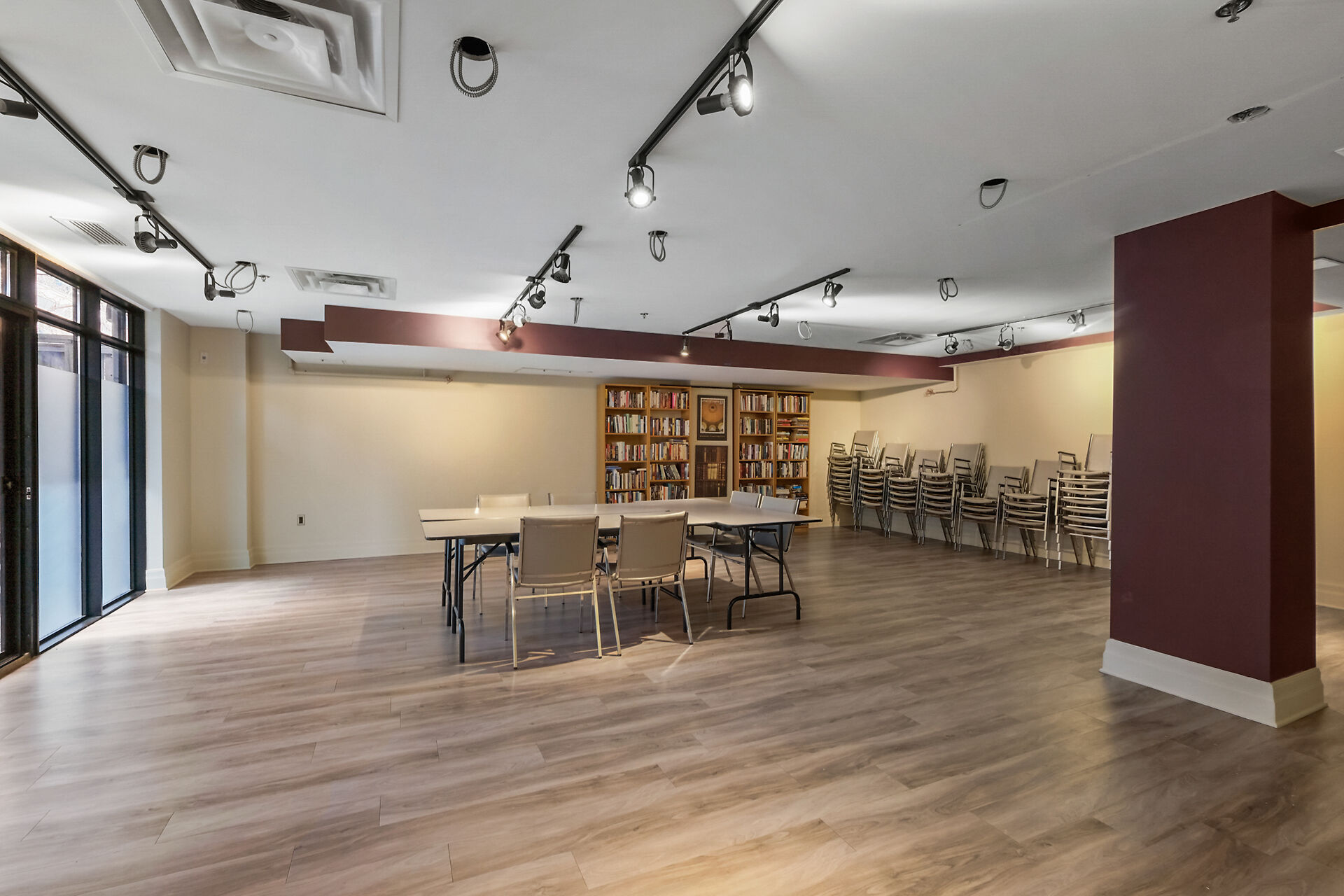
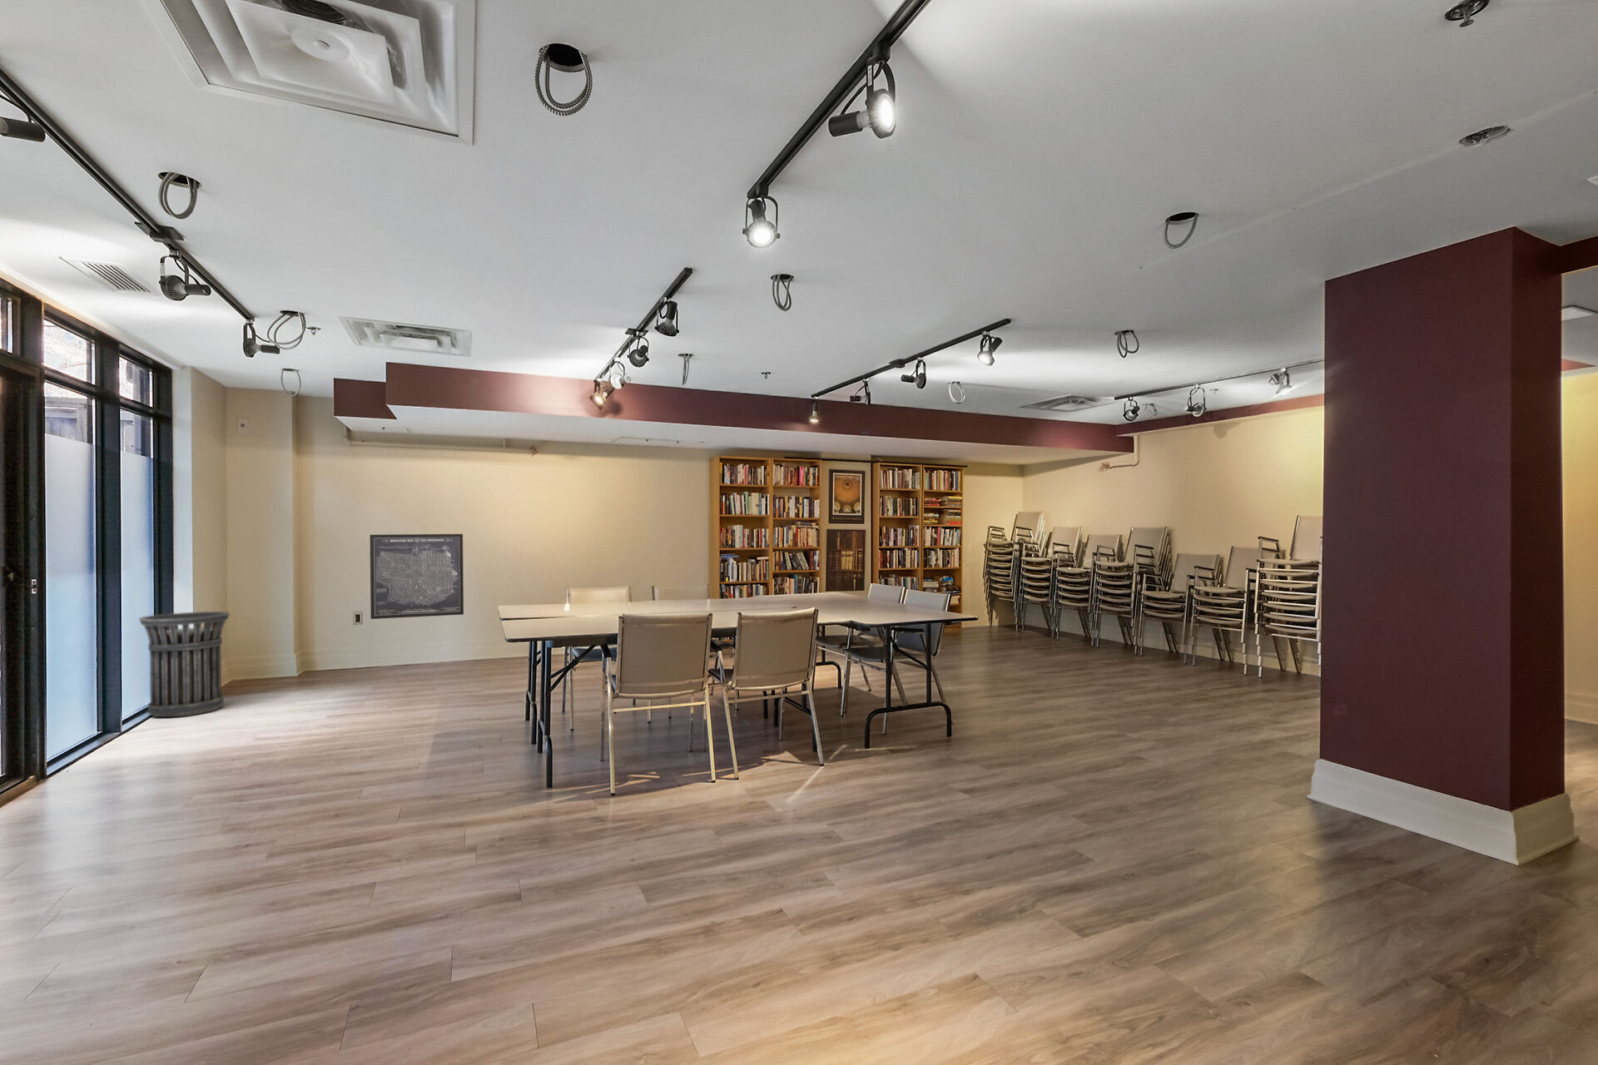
+ wall art [369,534,465,619]
+ trash can [138,611,231,718]
